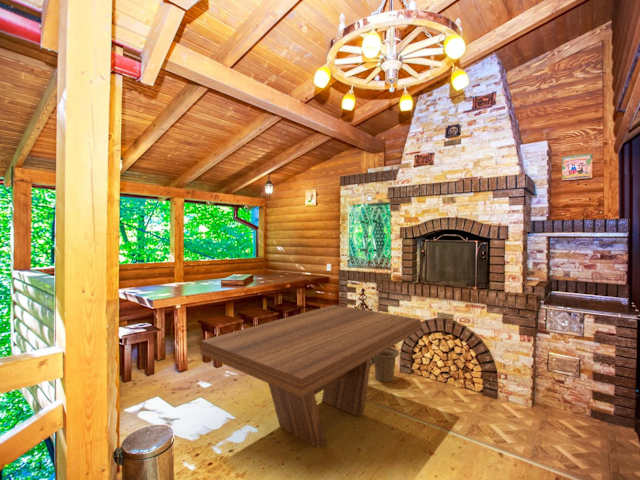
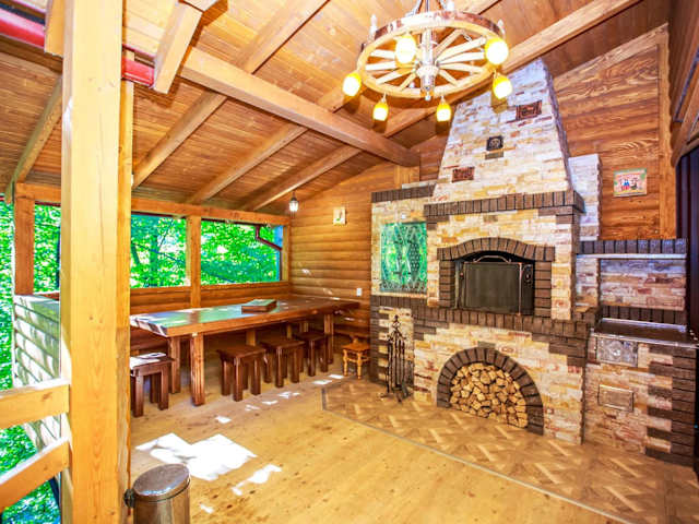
- basket [373,347,400,383]
- dining table [200,304,422,449]
